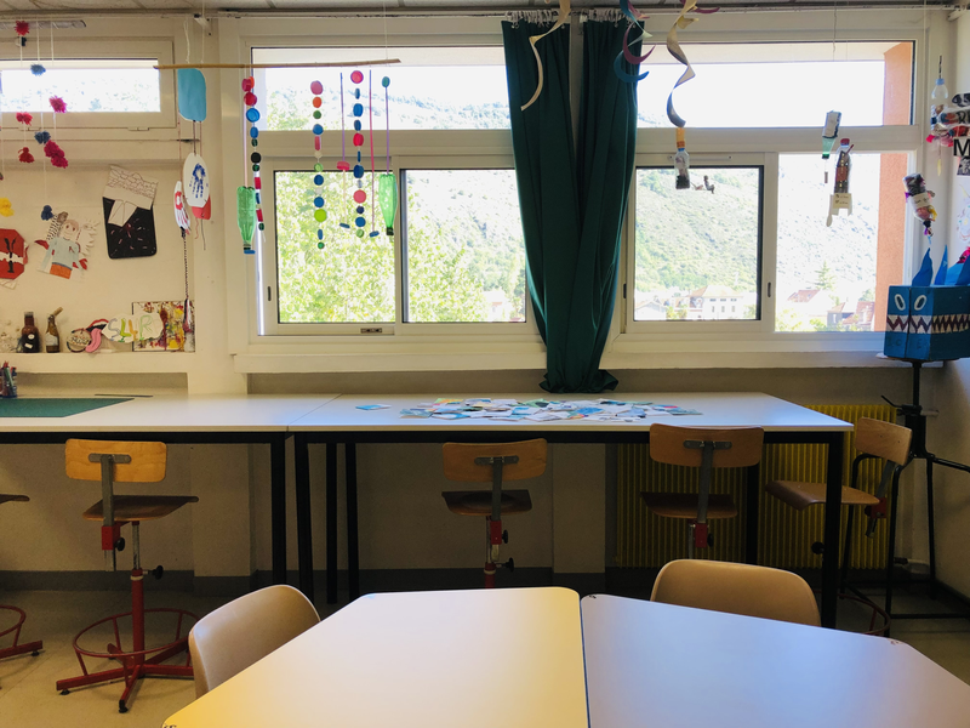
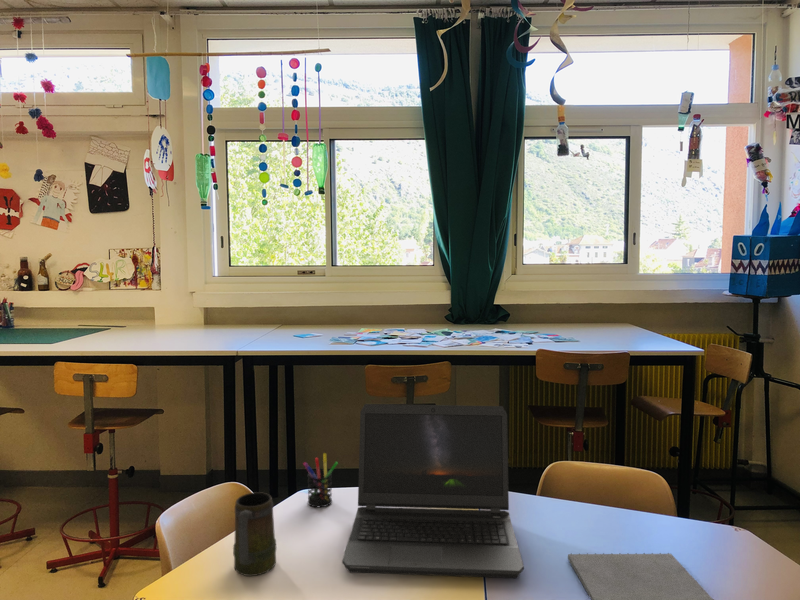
+ pen holder [302,452,339,508]
+ mug [232,491,278,577]
+ laptop computer [341,403,525,579]
+ notepad [567,552,714,600]
